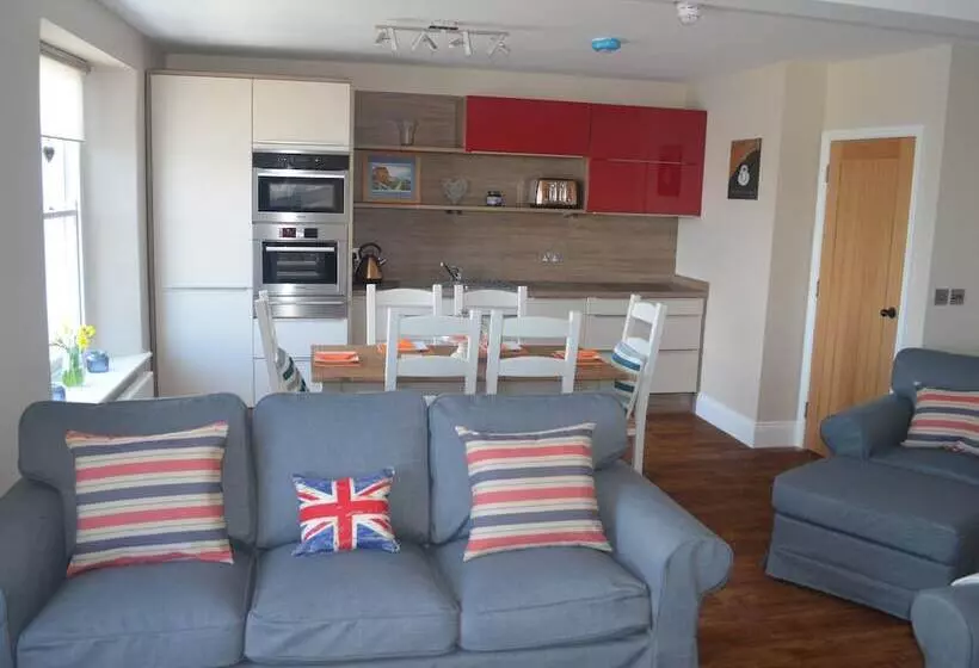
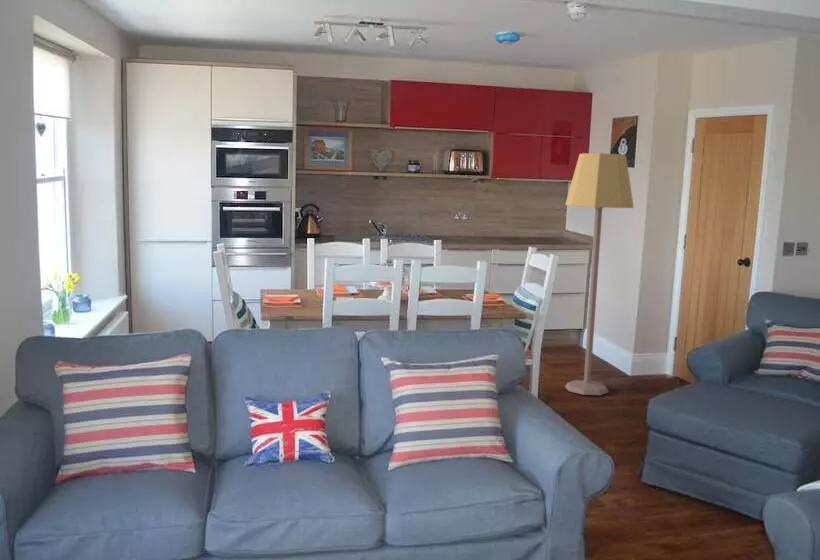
+ lamp [564,152,635,396]
